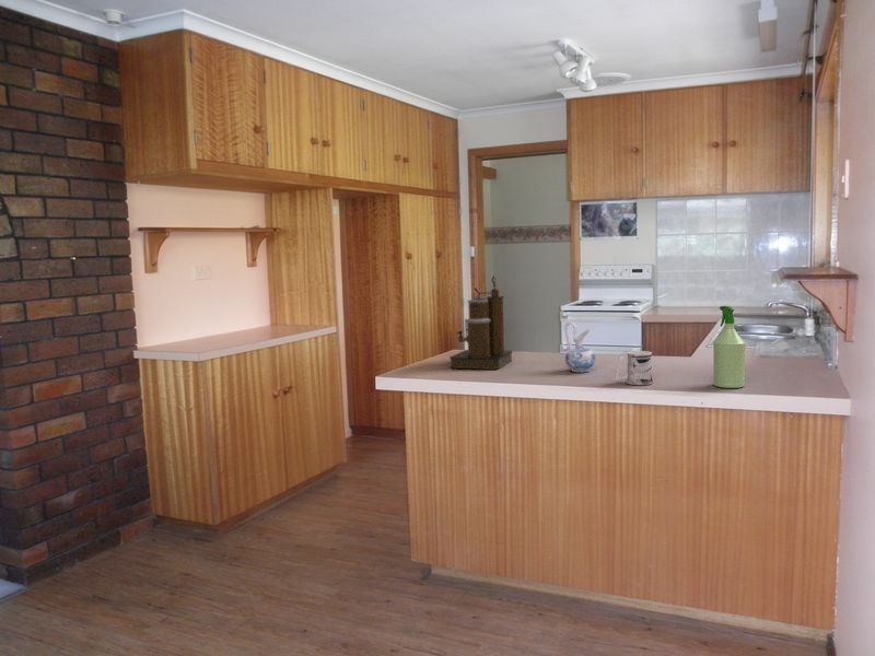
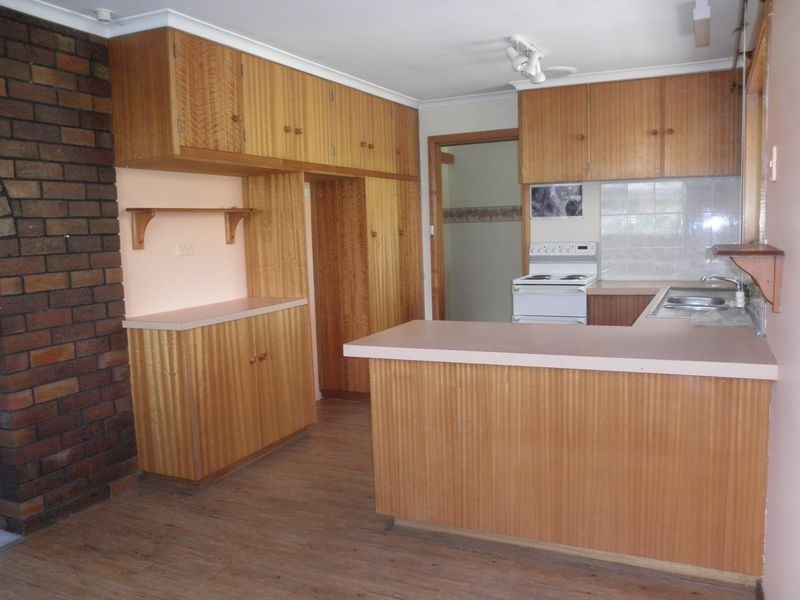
- coffee maker [448,274,514,371]
- spray bottle [712,305,747,389]
- mug [614,350,654,386]
- ceramic pitcher [563,320,596,373]
